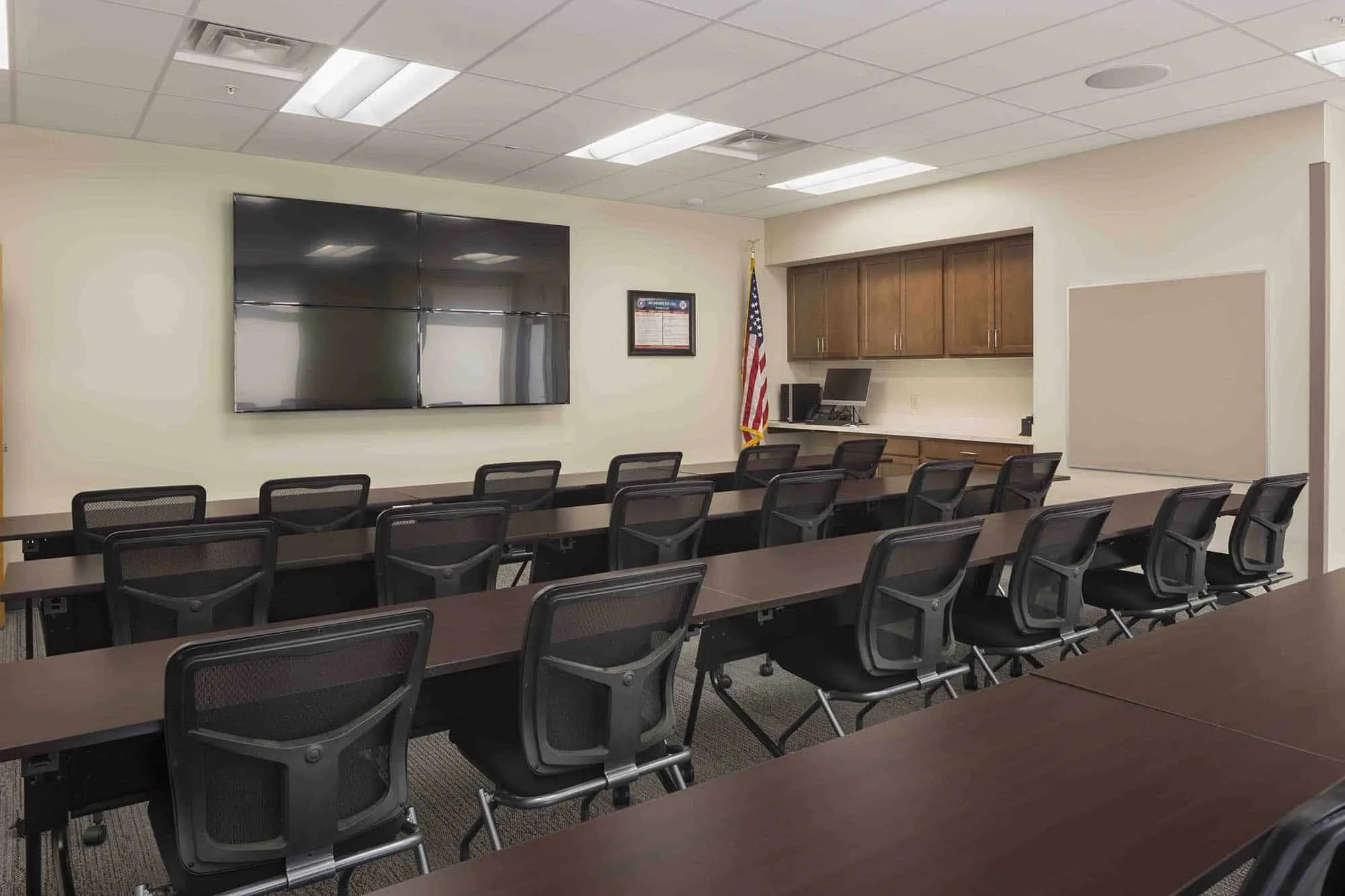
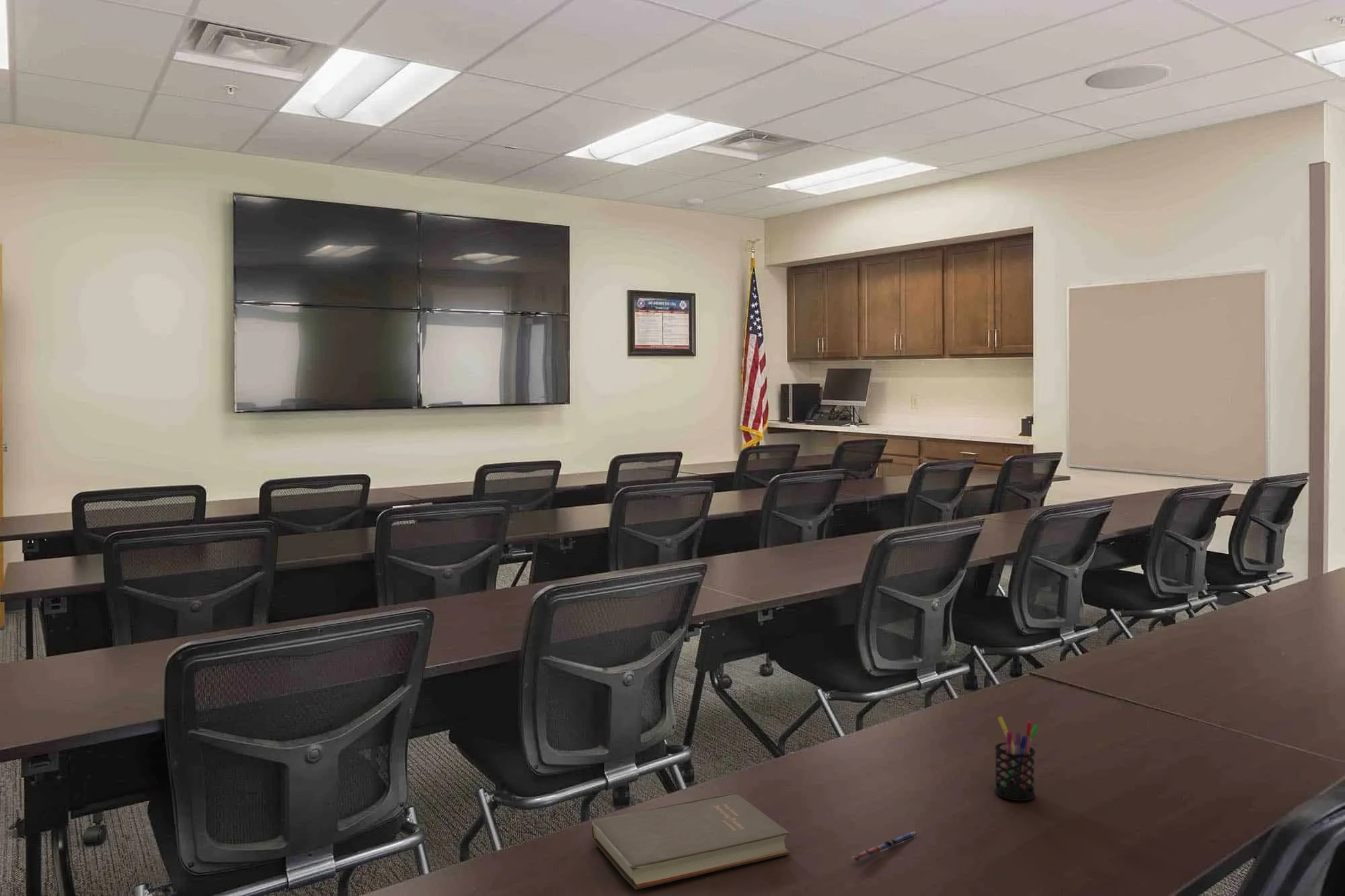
+ pen holder [994,716,1040,802]
+ pen [851,831,919,862]
+ book [591,792,792,890]
